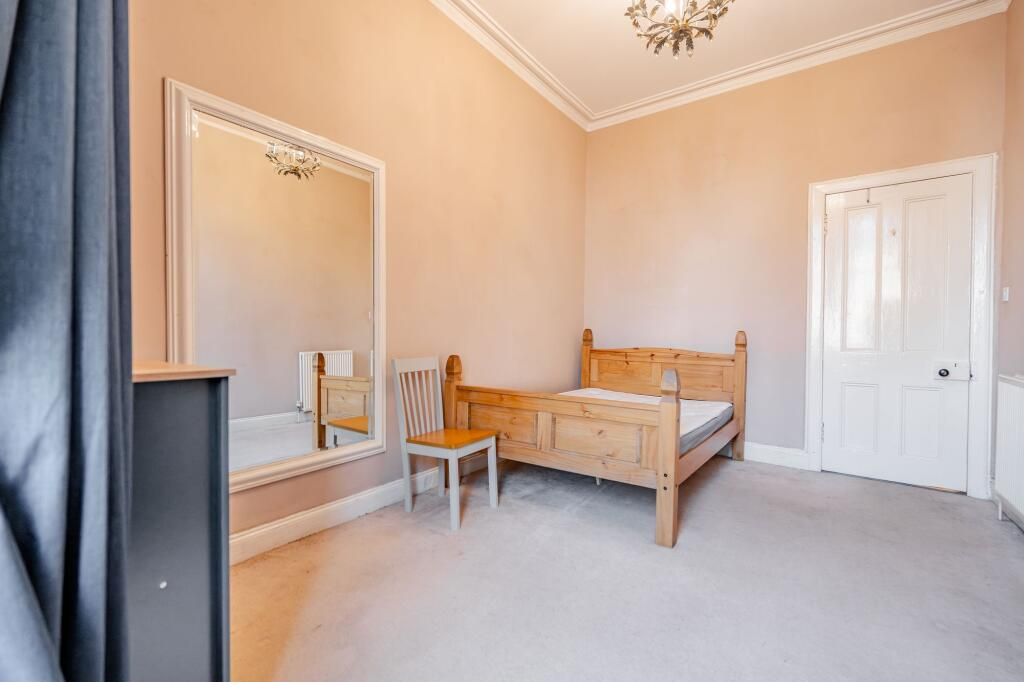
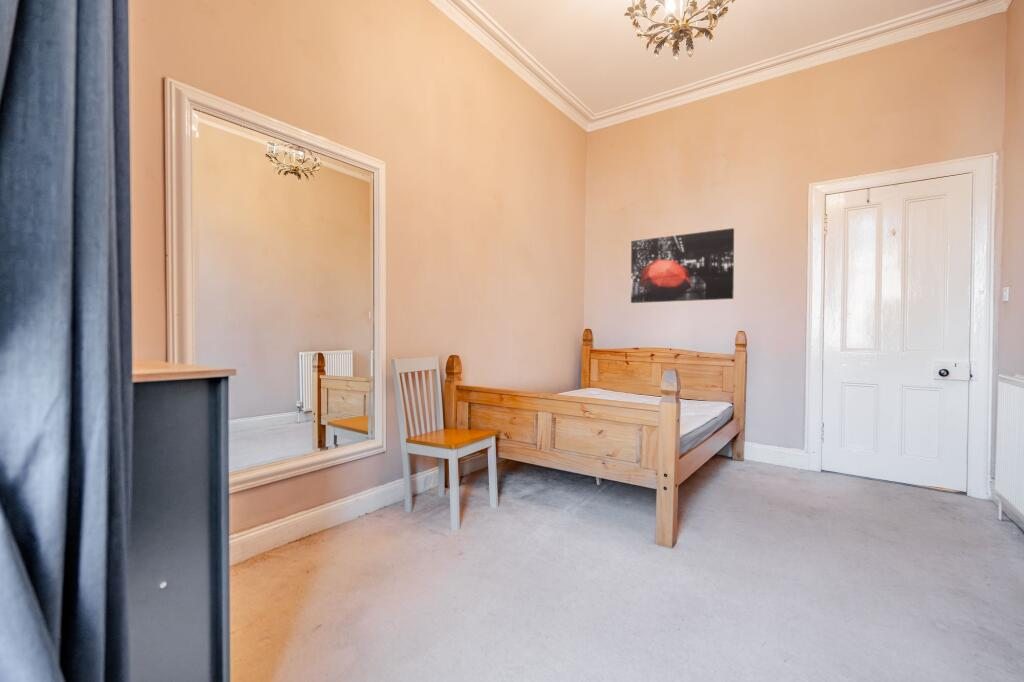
+ wall art [630,227,735,304]
